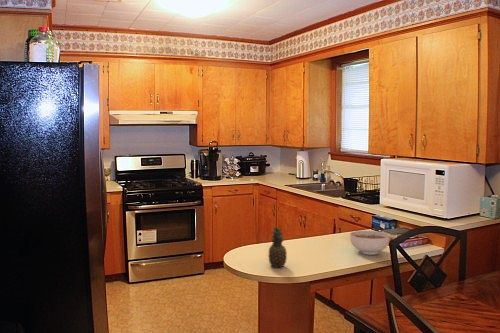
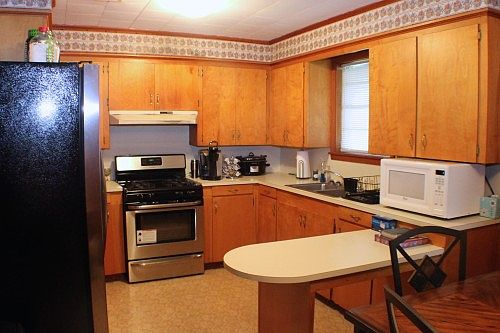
- bowl [349,230,391,256]
- fruit [267,225,288,268]
